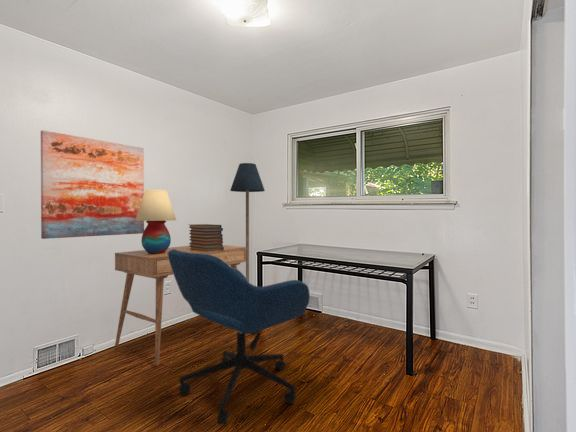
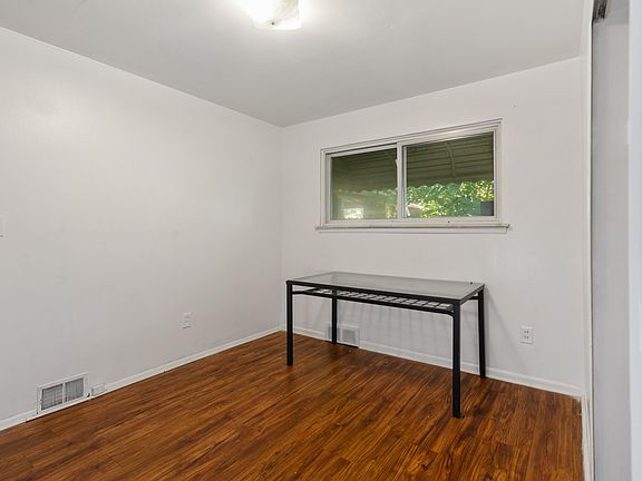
- wall art [40,129,145,240]
- desk [114,244,246,367]
- floor lamp [229,162,266,283]
- book stack [188,223,224,252]
- office chair [168,249,311,425]
- table lamp [135,189,177,254]
